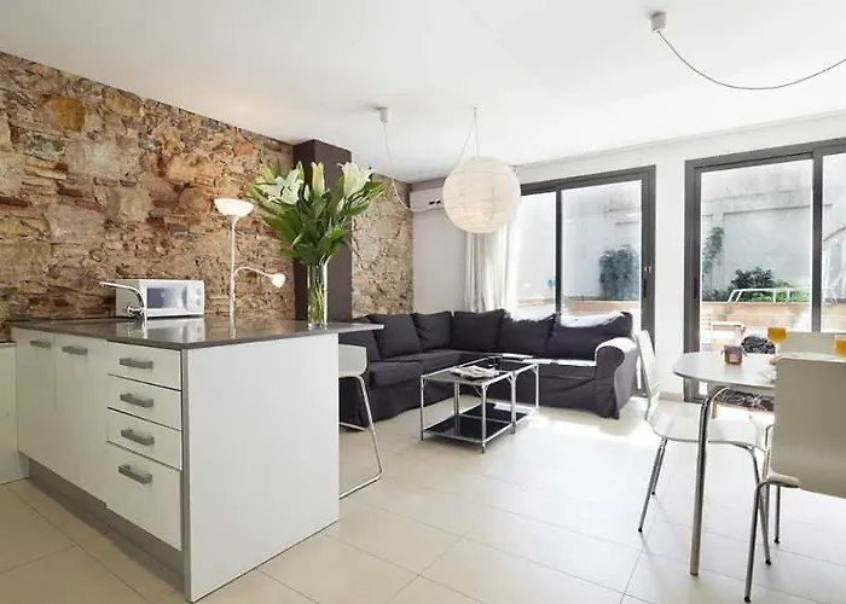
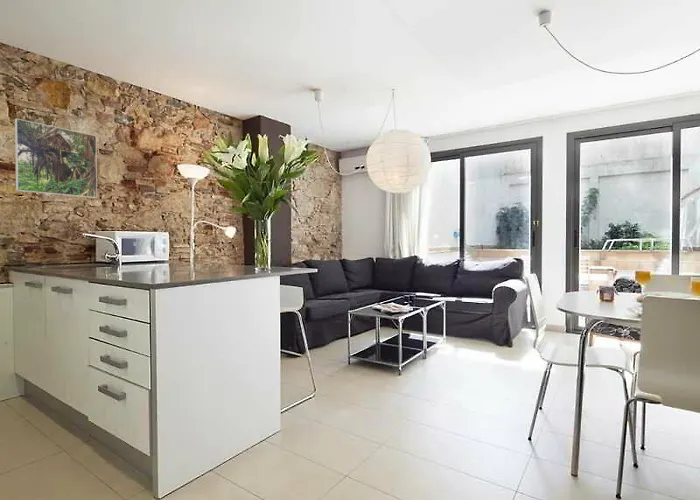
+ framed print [14,117,98,199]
